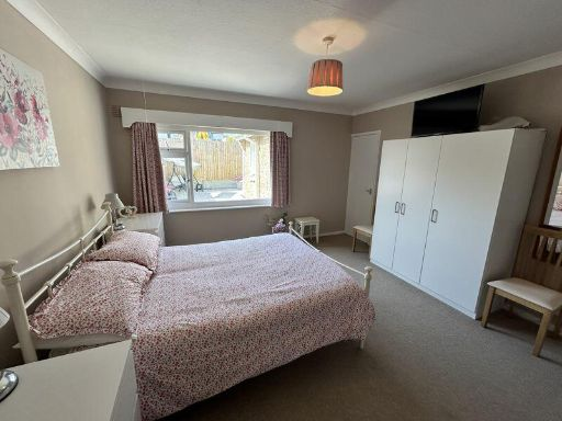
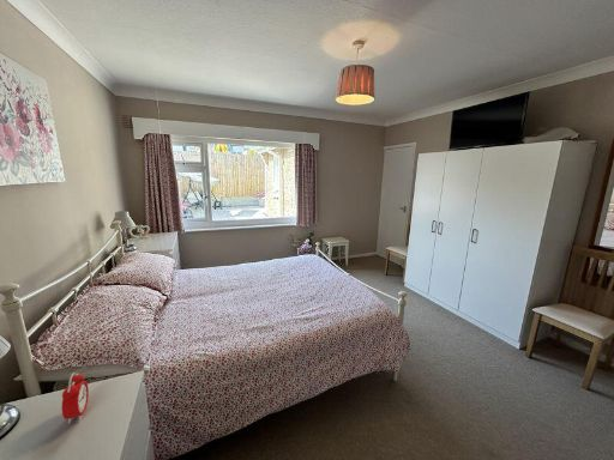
+ alarm clock [61,371,90,425]
